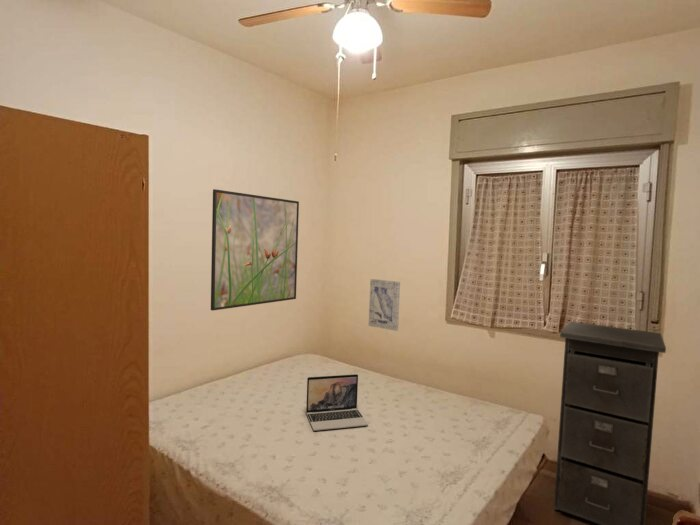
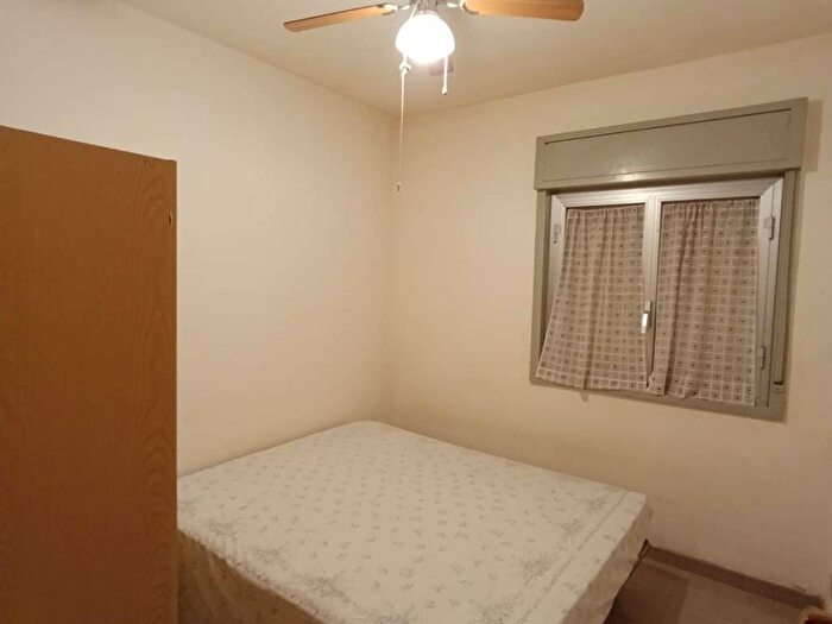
- laptop [305,373,369,432]
- wall art [368,278,401,332]
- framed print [210,188,300,312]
- filing cabinet [553,321,667,525]
